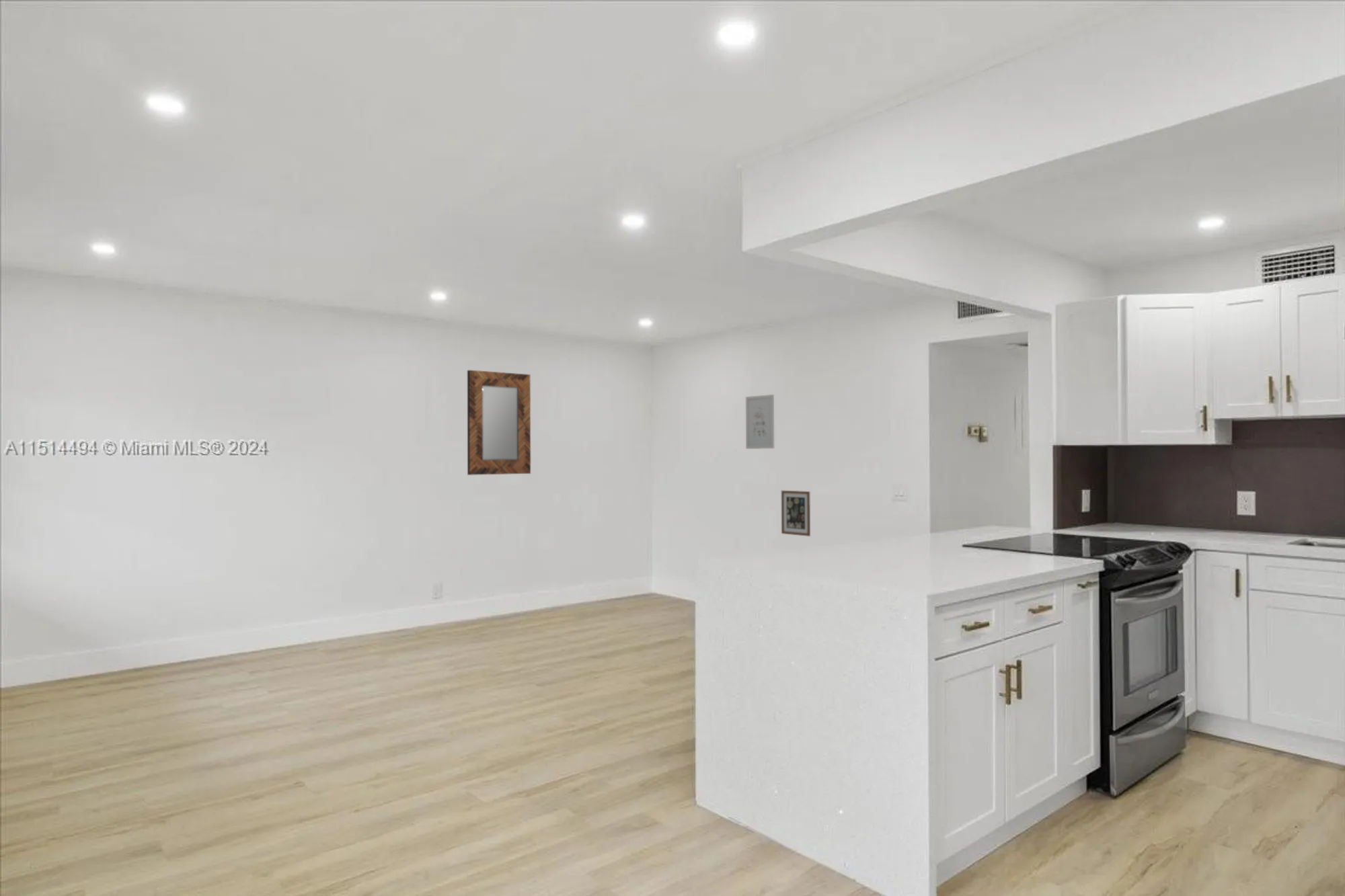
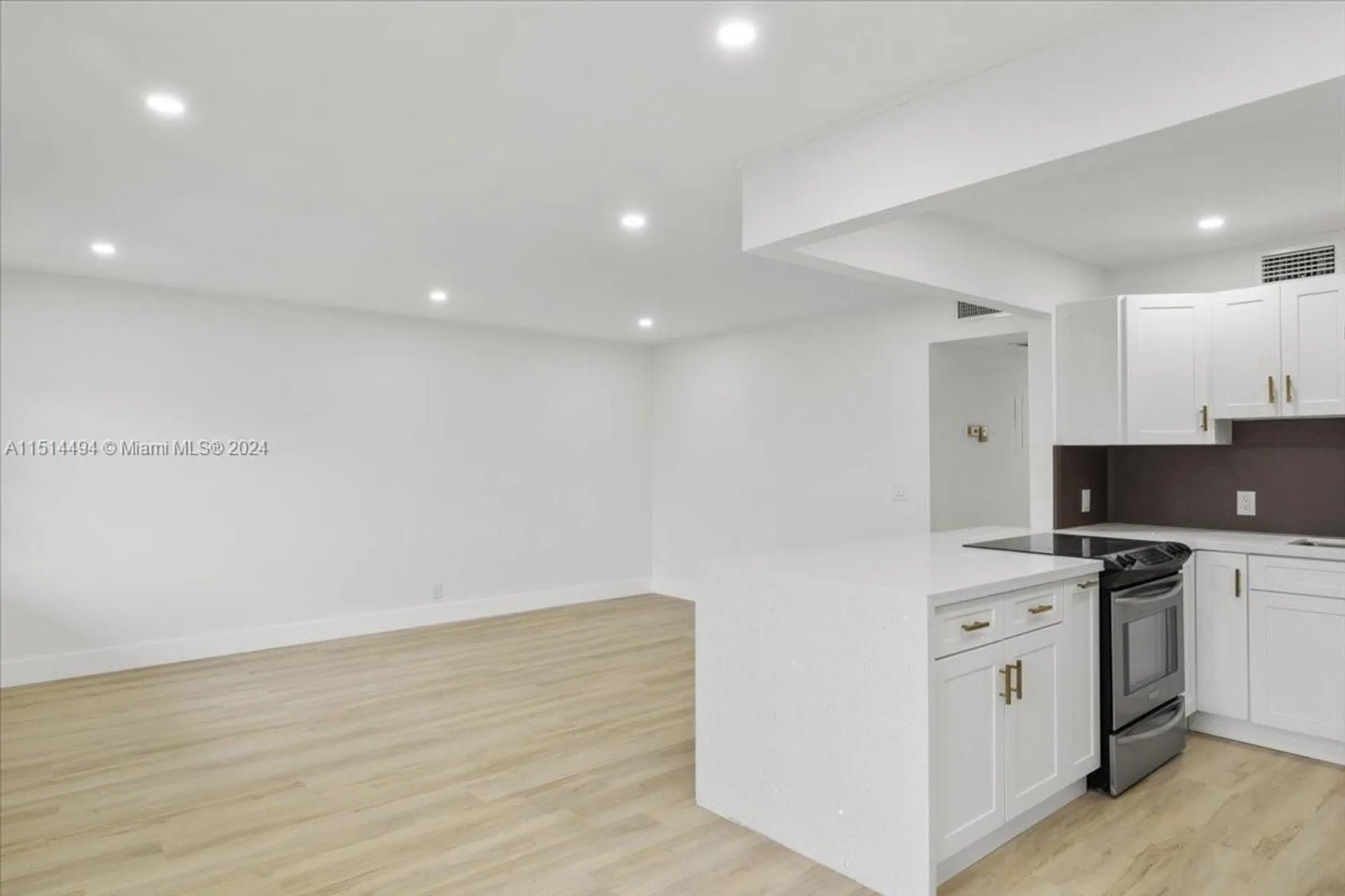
- home mirror [467,370,531,476]
- wall art [745,394,775,450]
- wall art [781,490,811,537]
